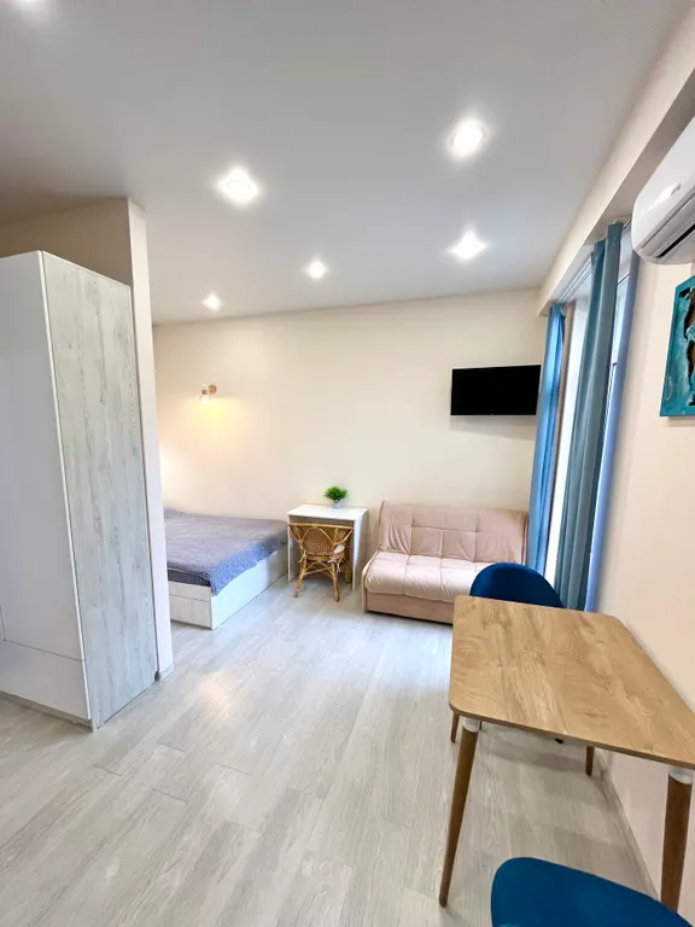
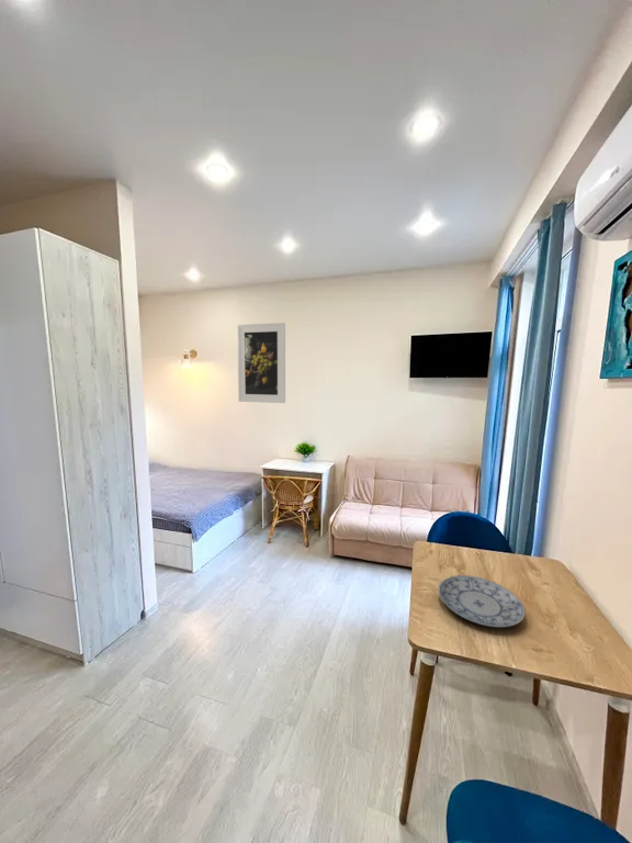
+ plate [437,574,527,628]
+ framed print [236,322,286,404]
